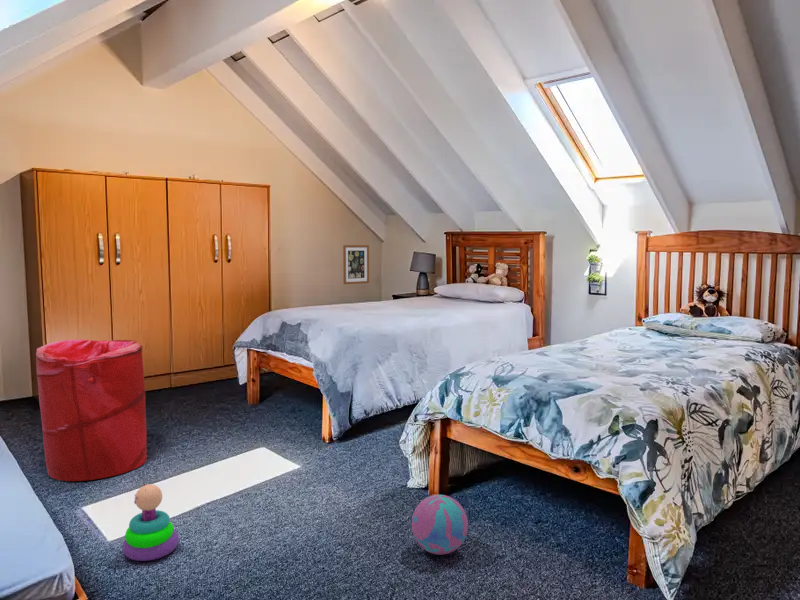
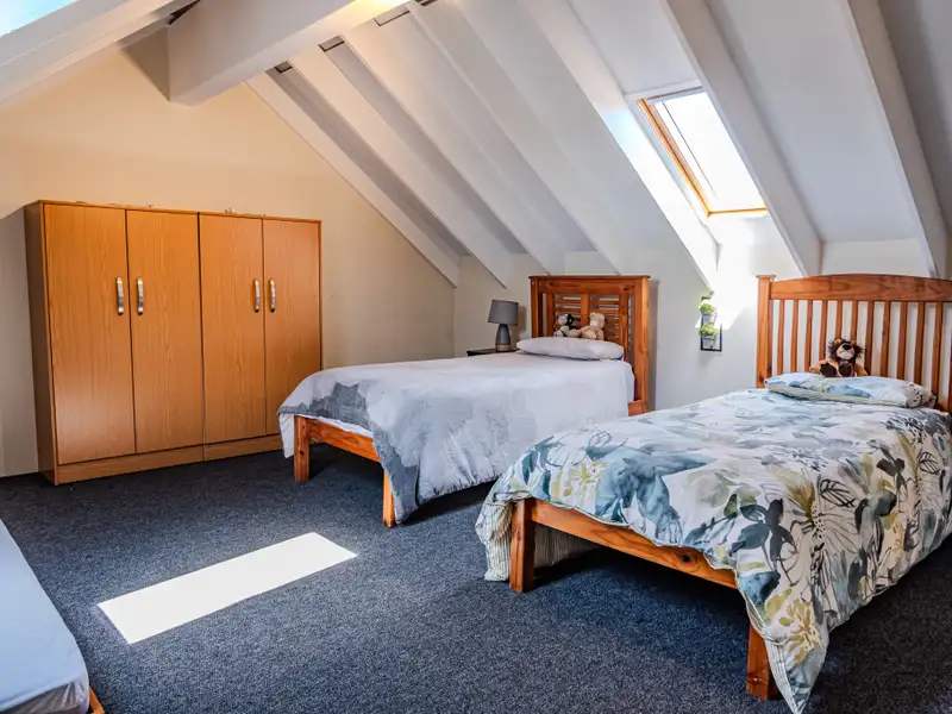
- laundry hamper [35,338,148,482]
- wall art [342,244,370,285]
- stacking toy [121,481,180,562]
- decorative ball [411,494,469,556]
